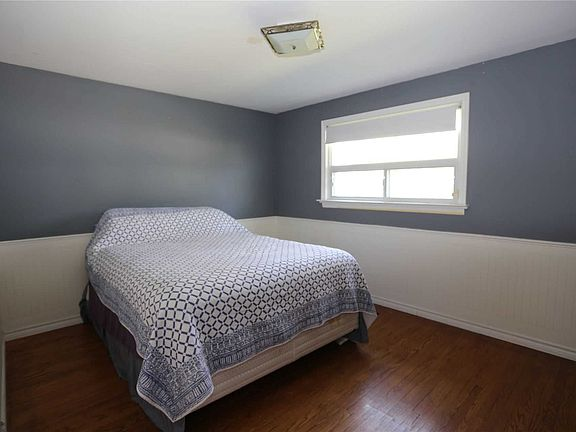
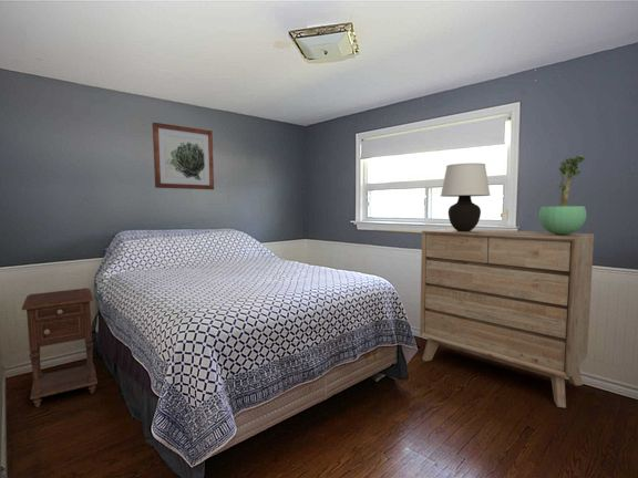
+ nightstand [21,287,99,408]
+ potted plant [538,155,587,235]
+ dresser [419,227,595,409]
+ table lamp [440,162,492,231]
+ wall art [152,122,215,190]
